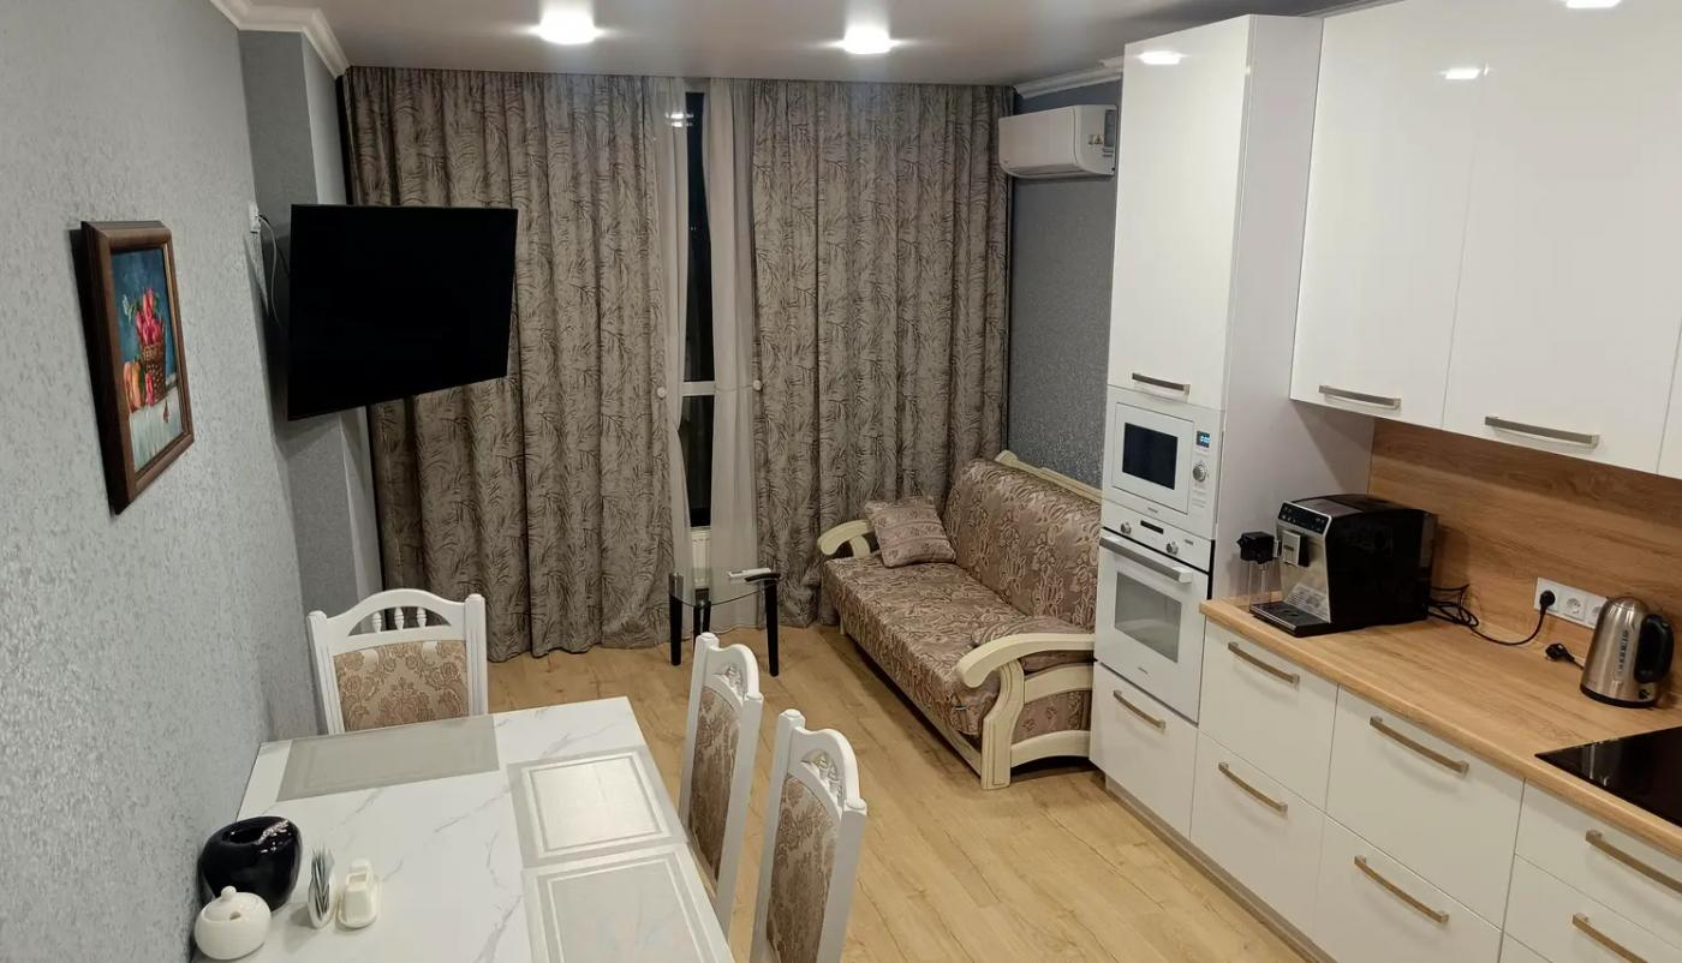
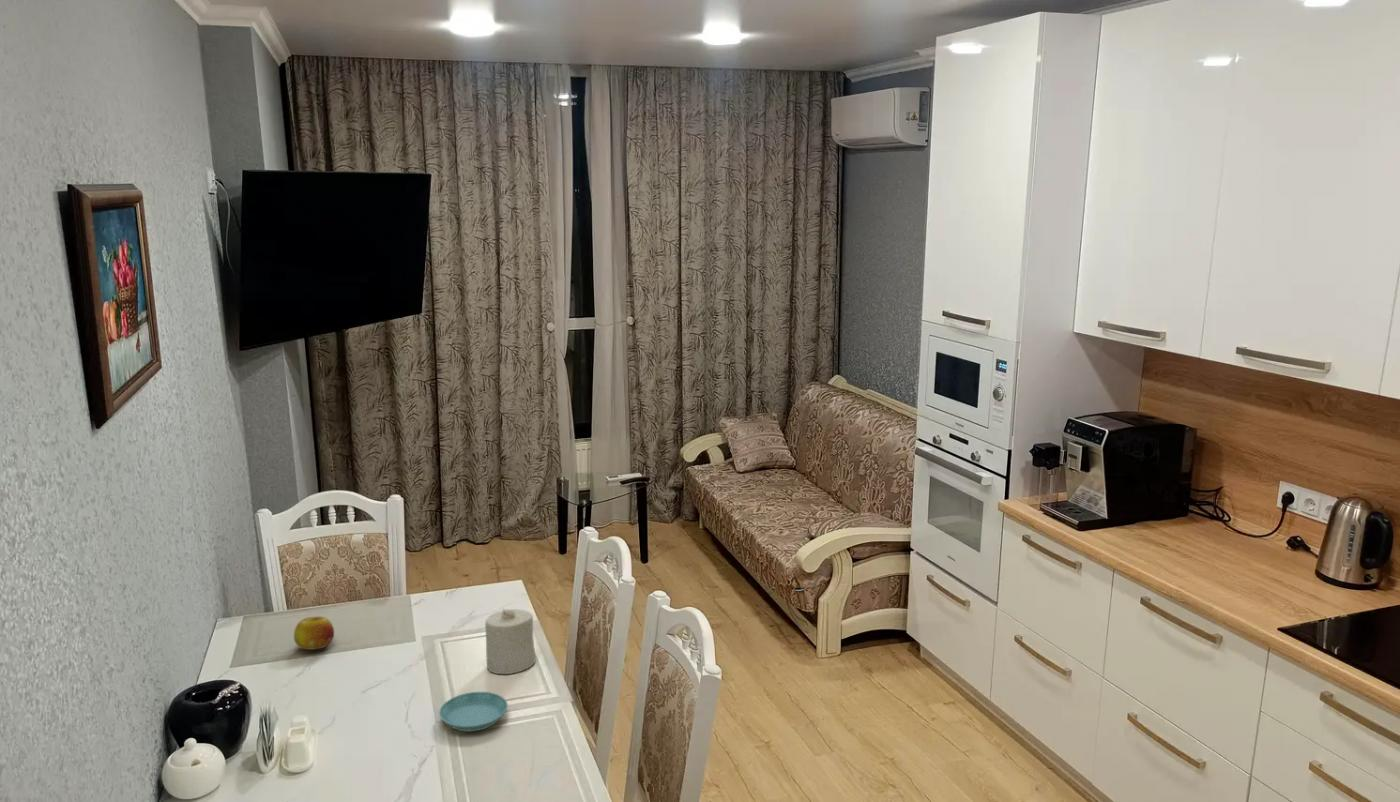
+ saucer [438,691,509,733]
+ fruit [293,616,335,651]
+ candle [484,608,537,675]
